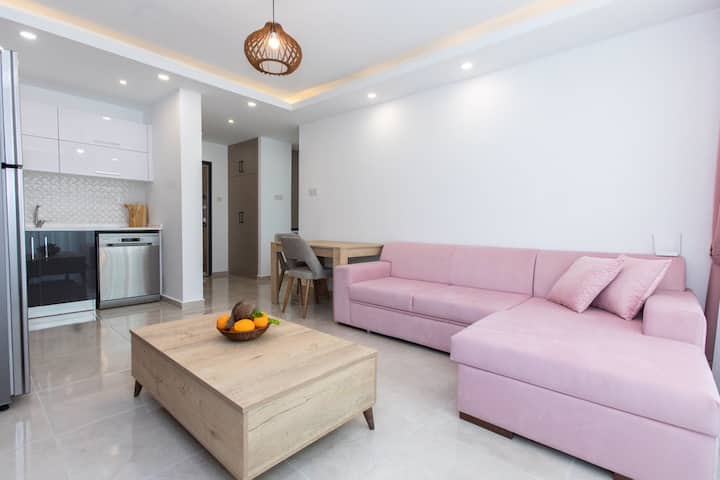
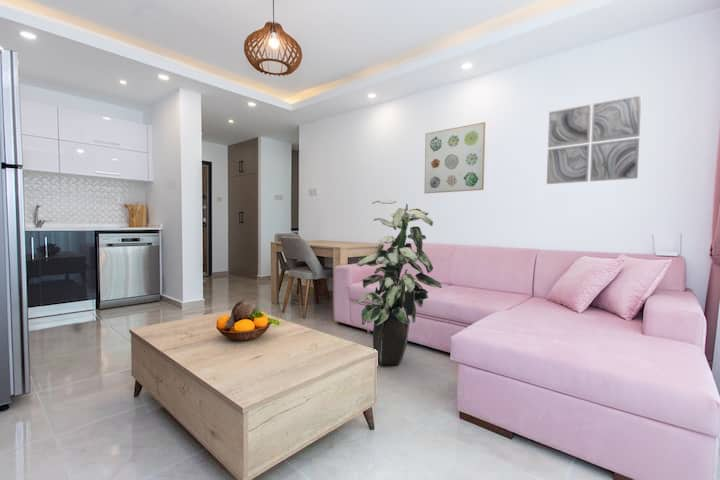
+ indoor plant [355,198,443,366]
+ wall art [546,94,642,185]
+ wall art [423,121,486,194]
